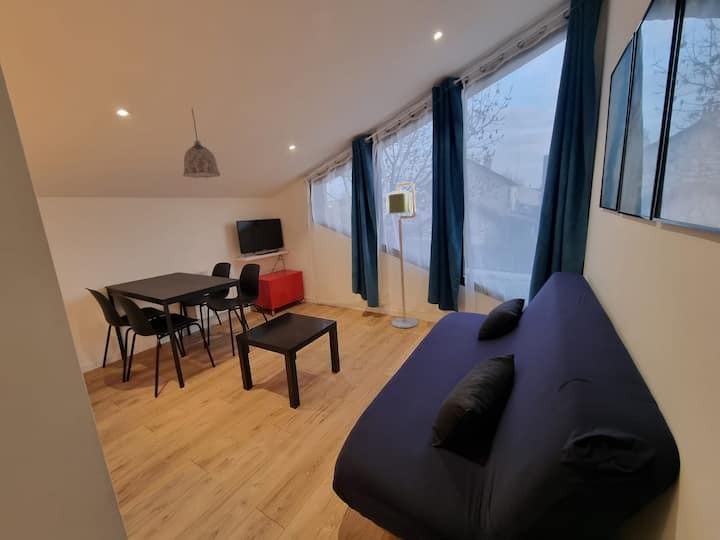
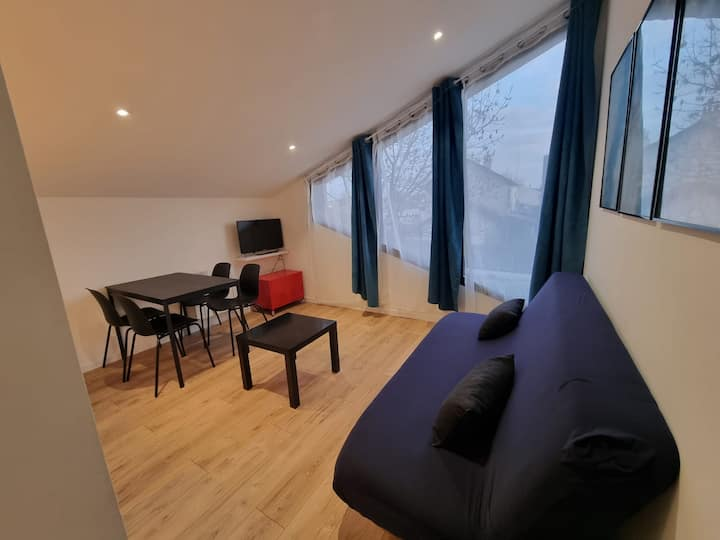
- pendant lamp [182,107,221,179]
- floor lamp [385,181,419,329]
